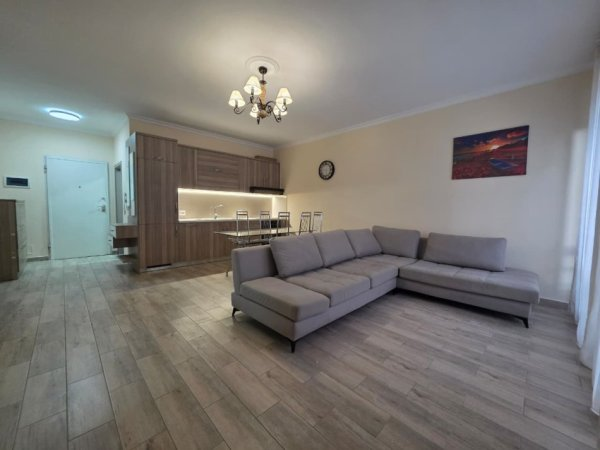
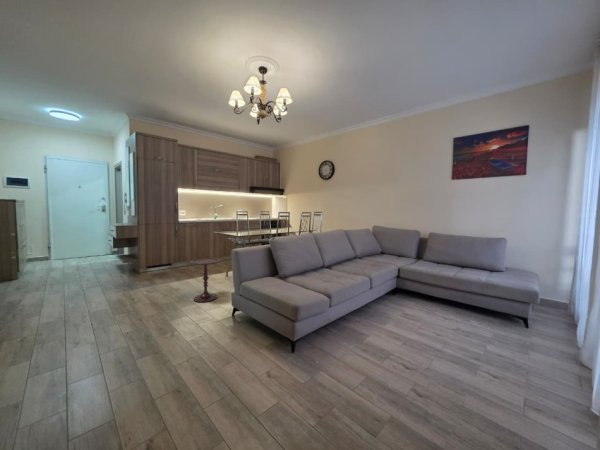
+ side table [189,257,222,303]
